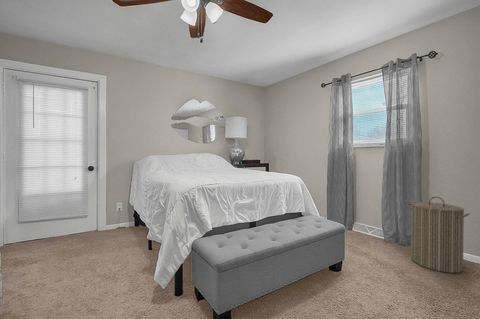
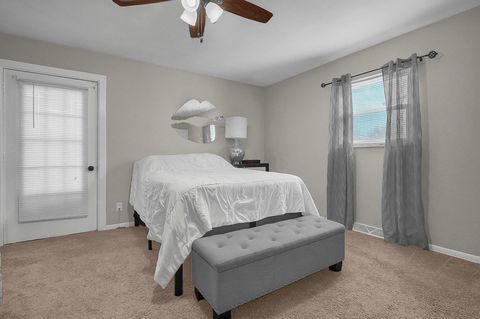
- laundry hamper [406,196,471,274]
